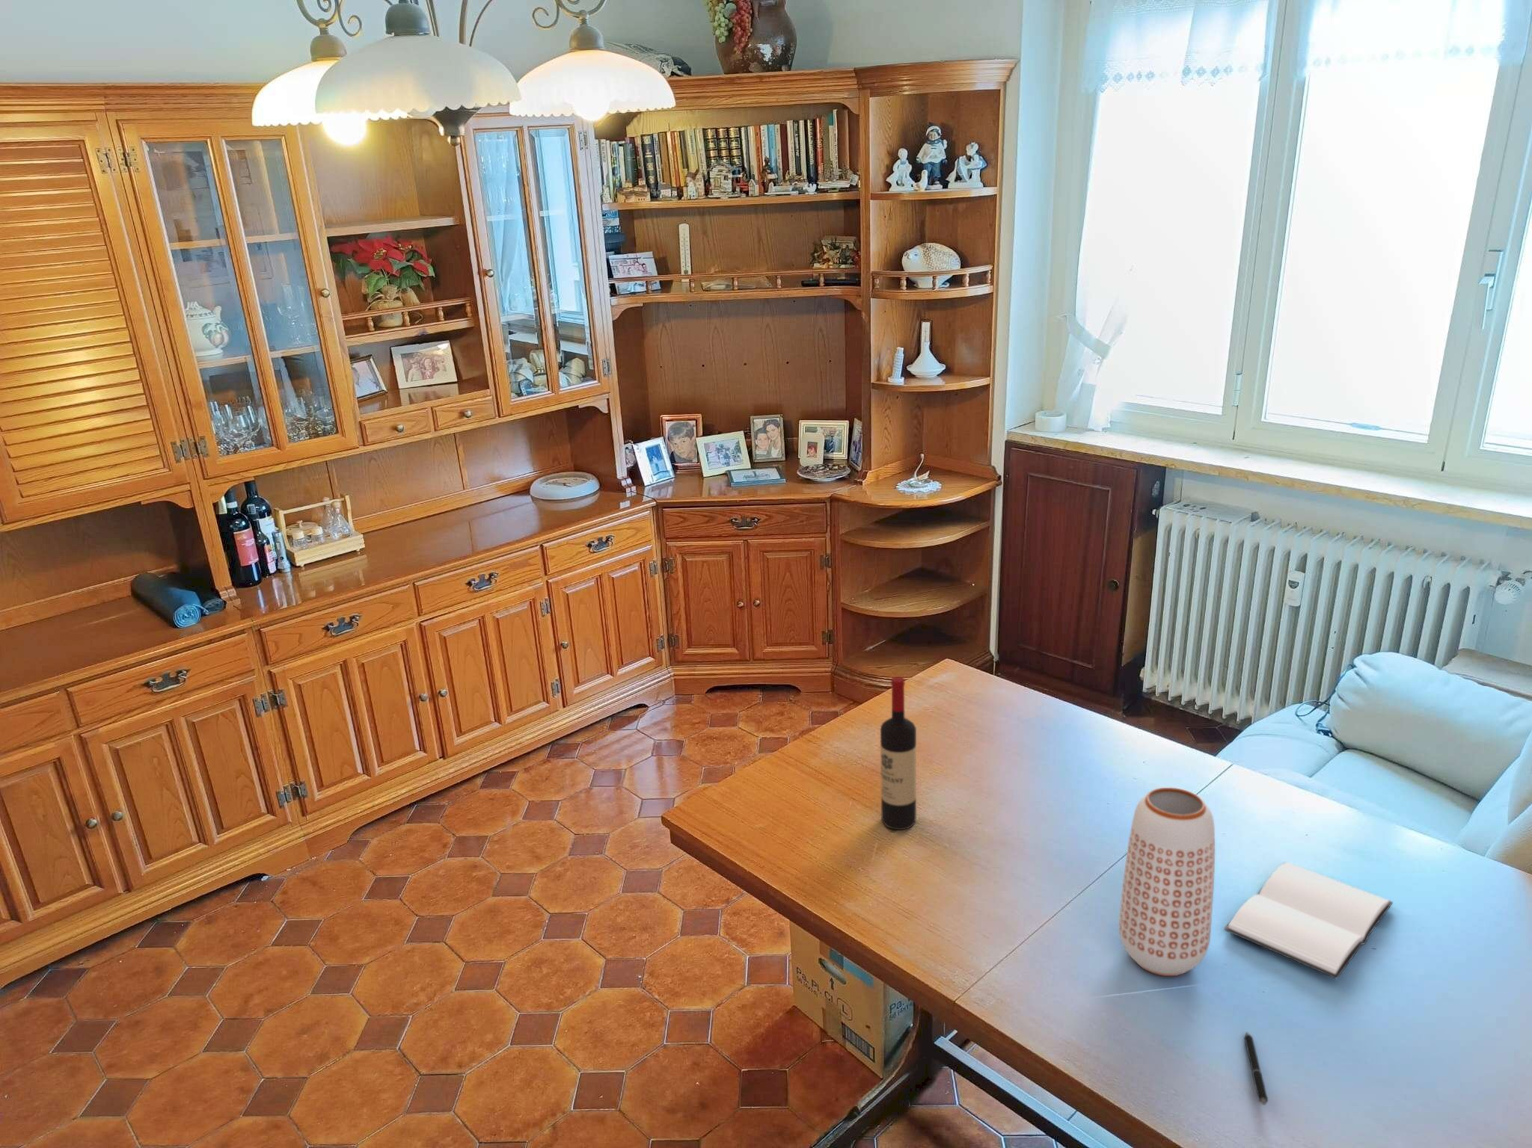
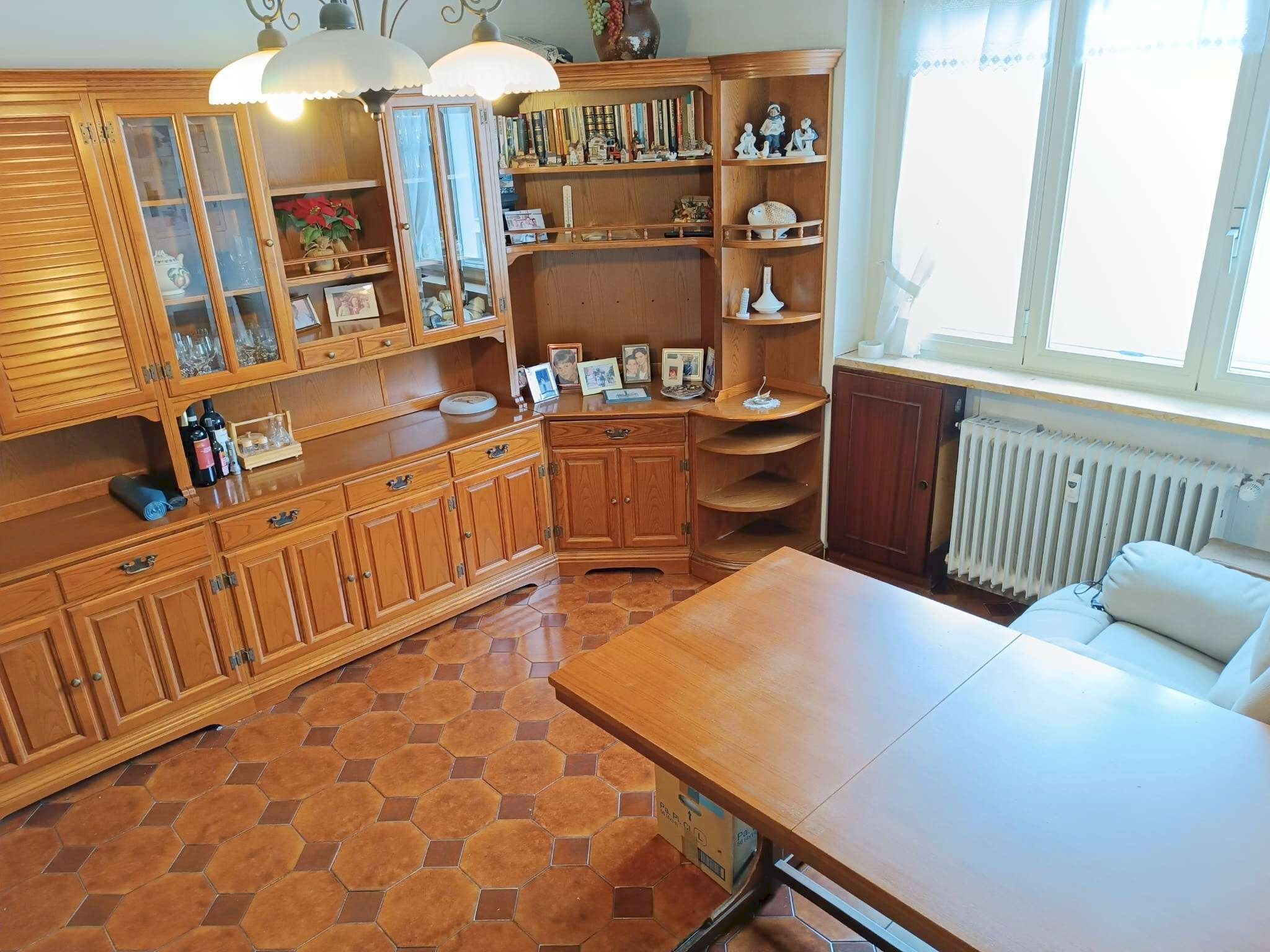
- planter [1118,787,1216,977]
- wine bottle [879,675,917,831]
- book [1223,861,1393,980]
- pen [1244,1031,1269,1106]
